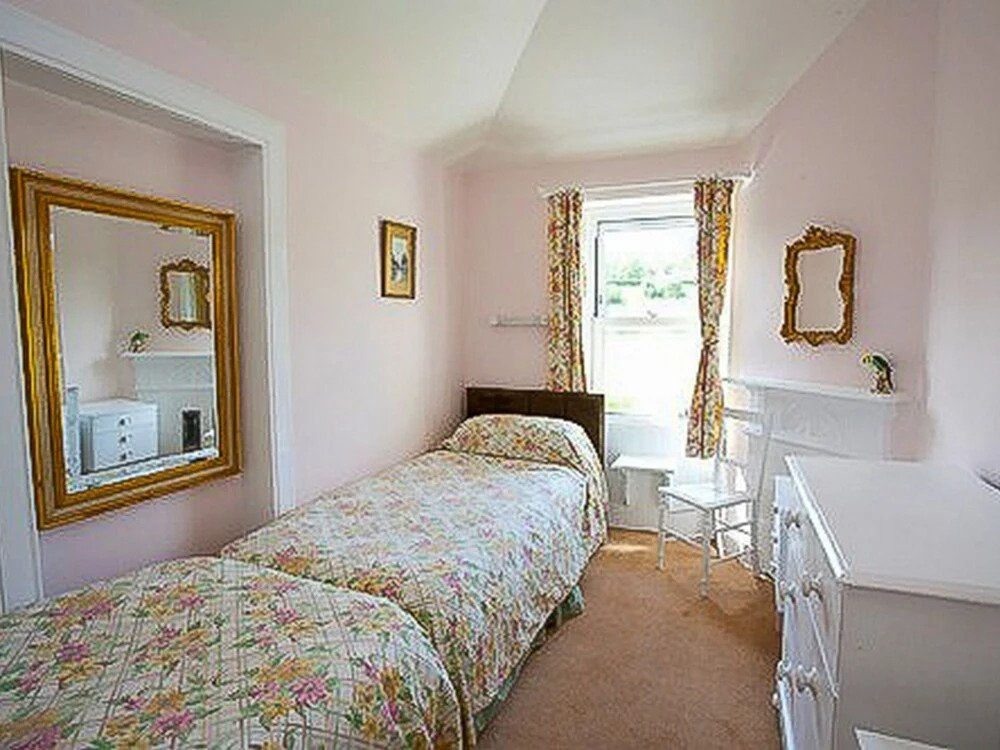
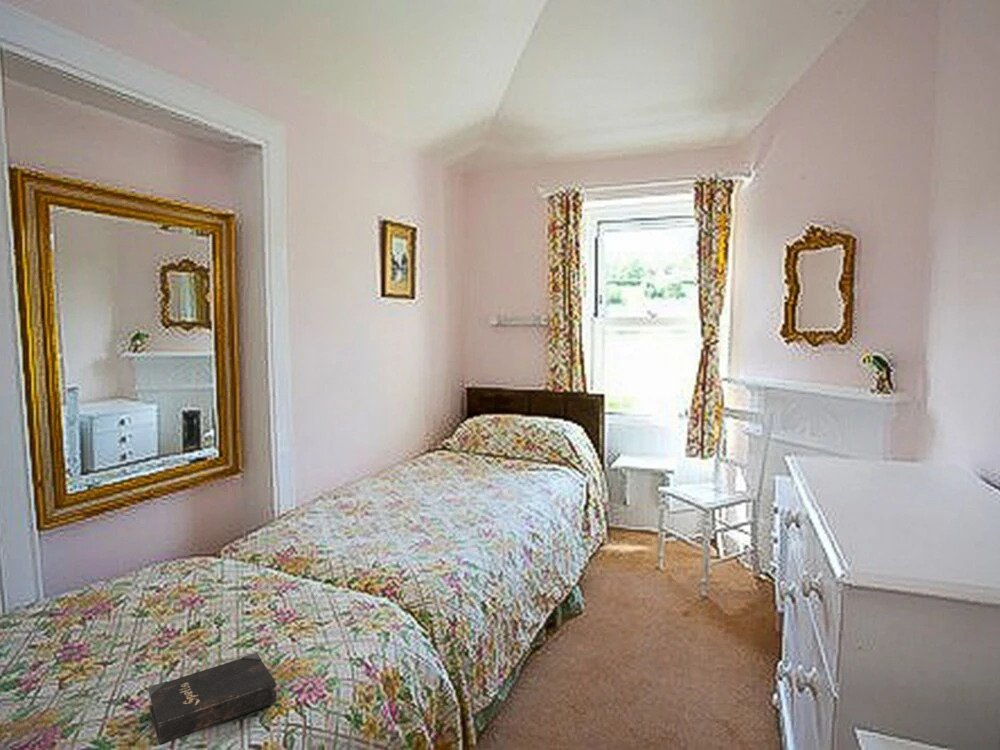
+ hardback book [147,652,278,746]
